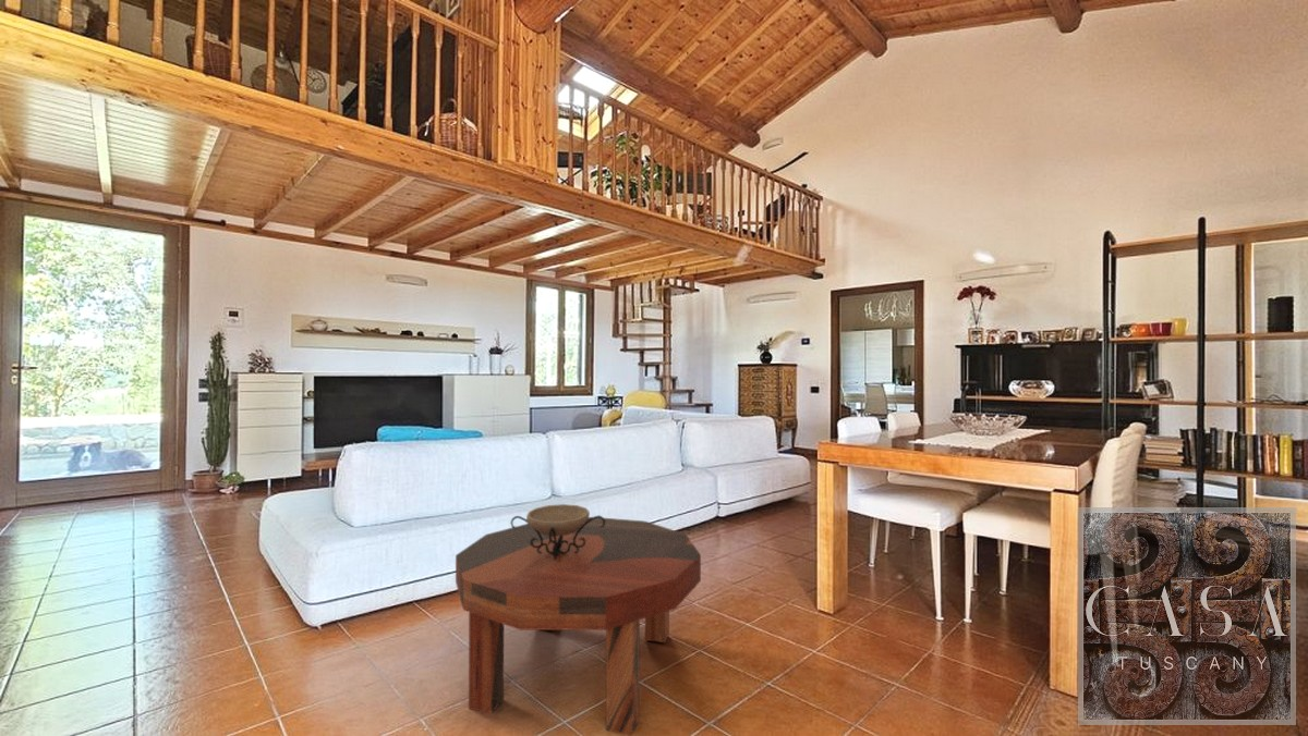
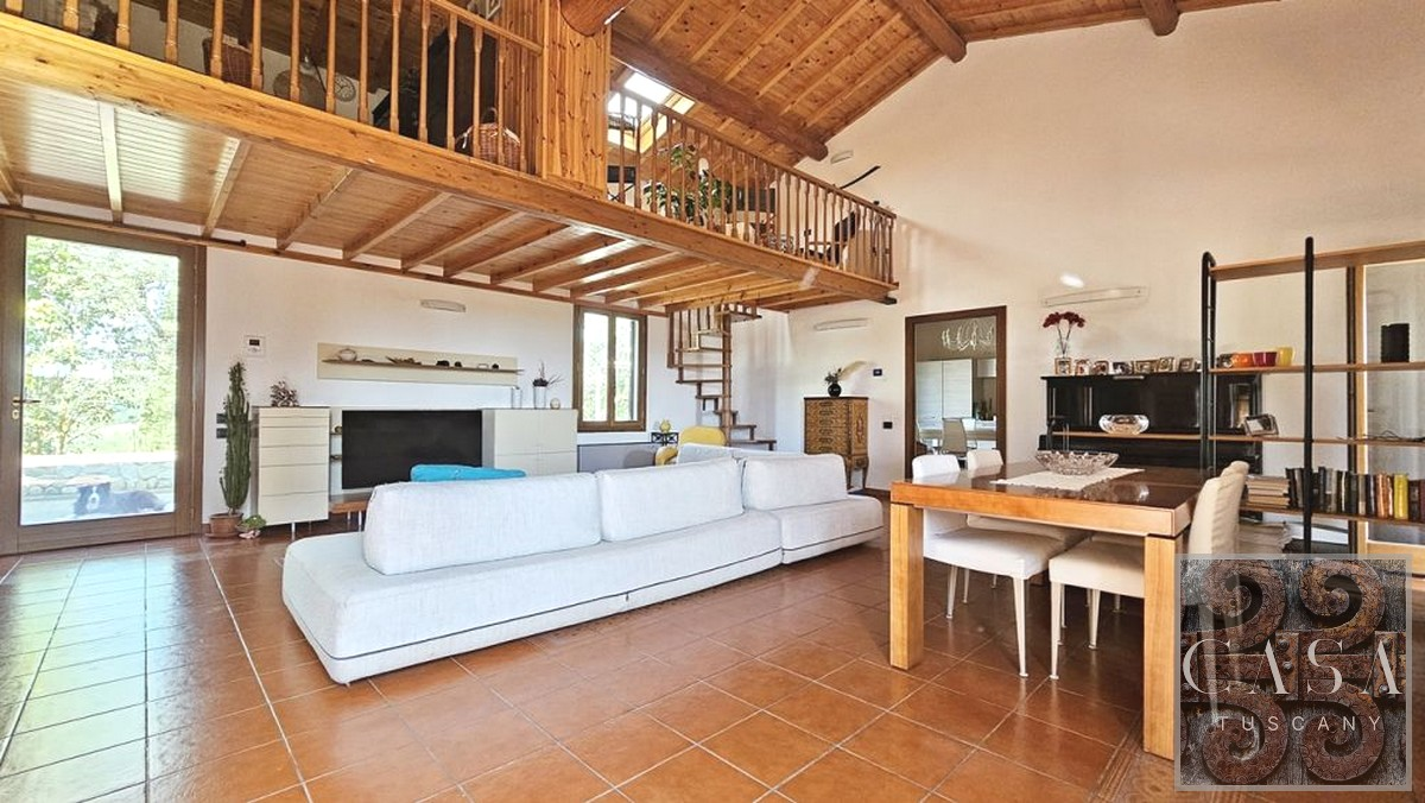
- coffee table [455,516,702,736]
- decorative bowl [509,503,605,560]
